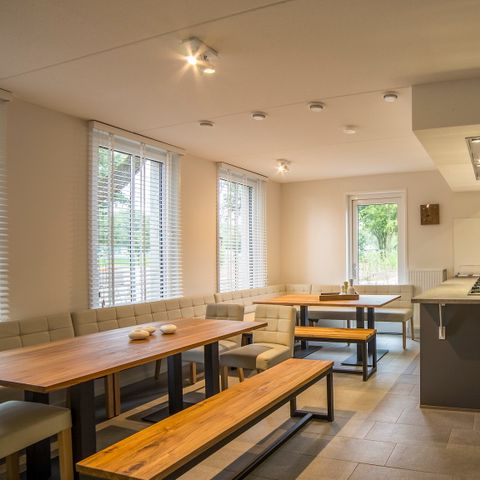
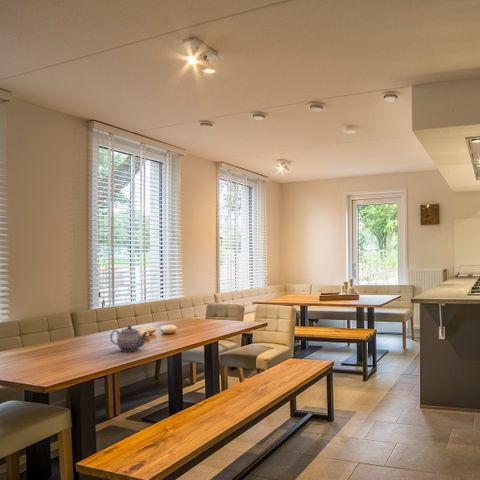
+ teapot [109,324,150,352]
